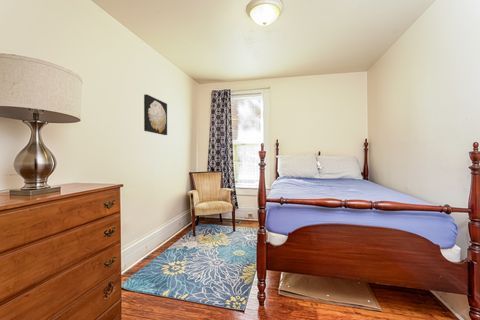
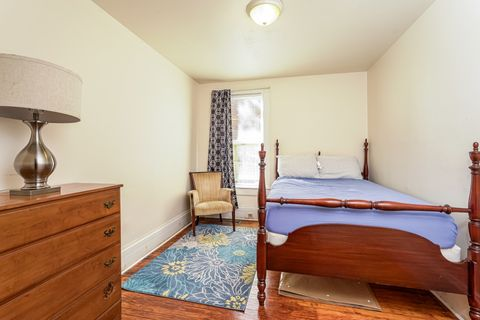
- wall art [143,93,168,136]
